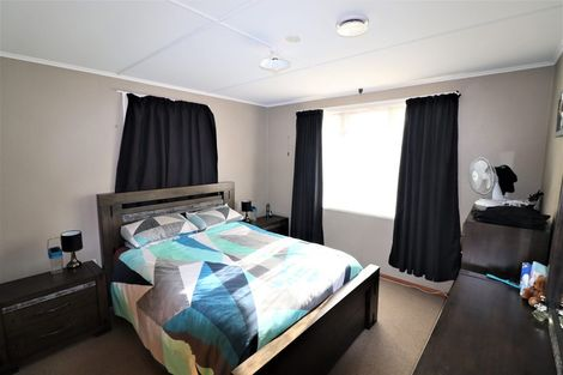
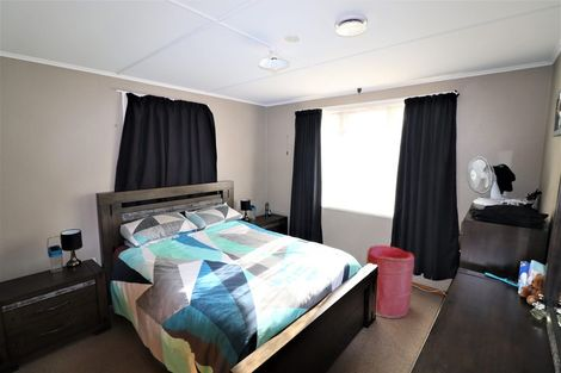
+ laundry hamper [365,244,415,319]
